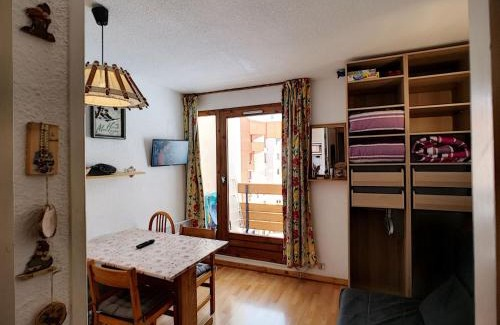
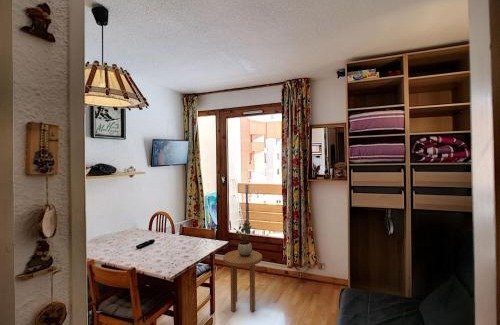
+ potted plant [232,219,253,257]
+ side table [222,249,263,313]
